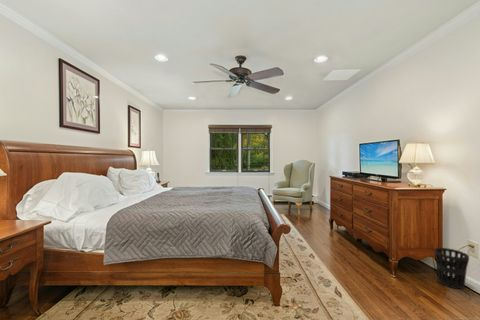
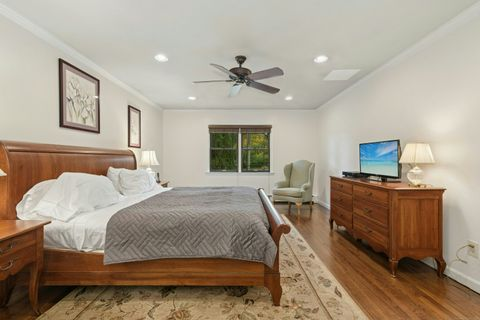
- wastebasket [433,247,470,290]
